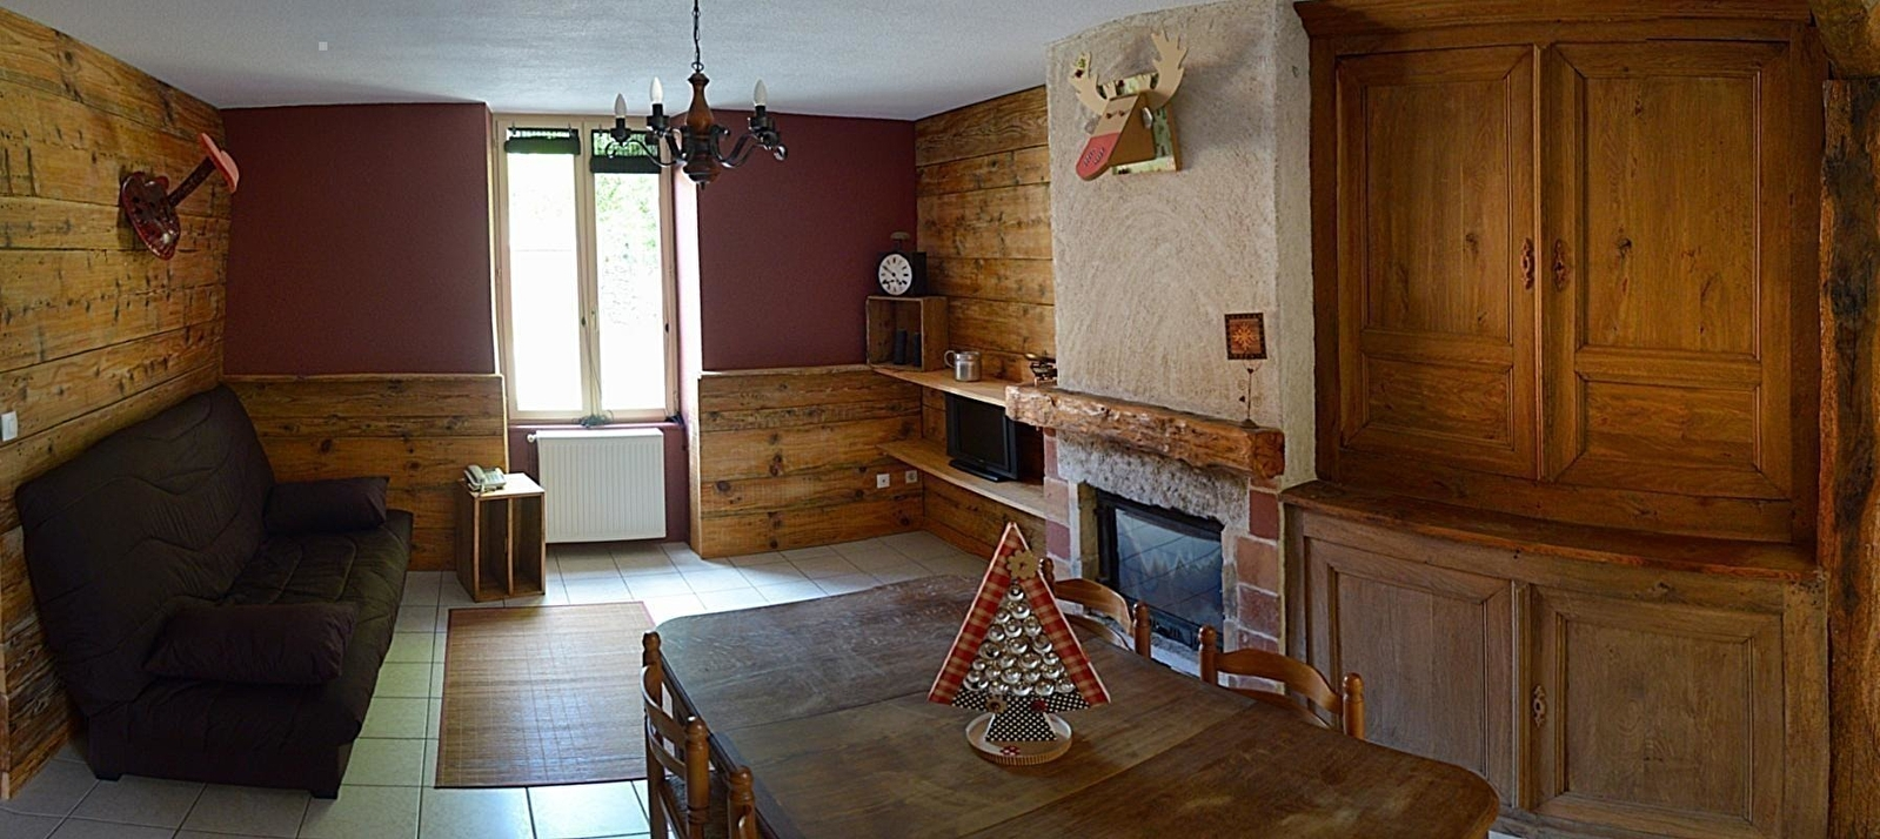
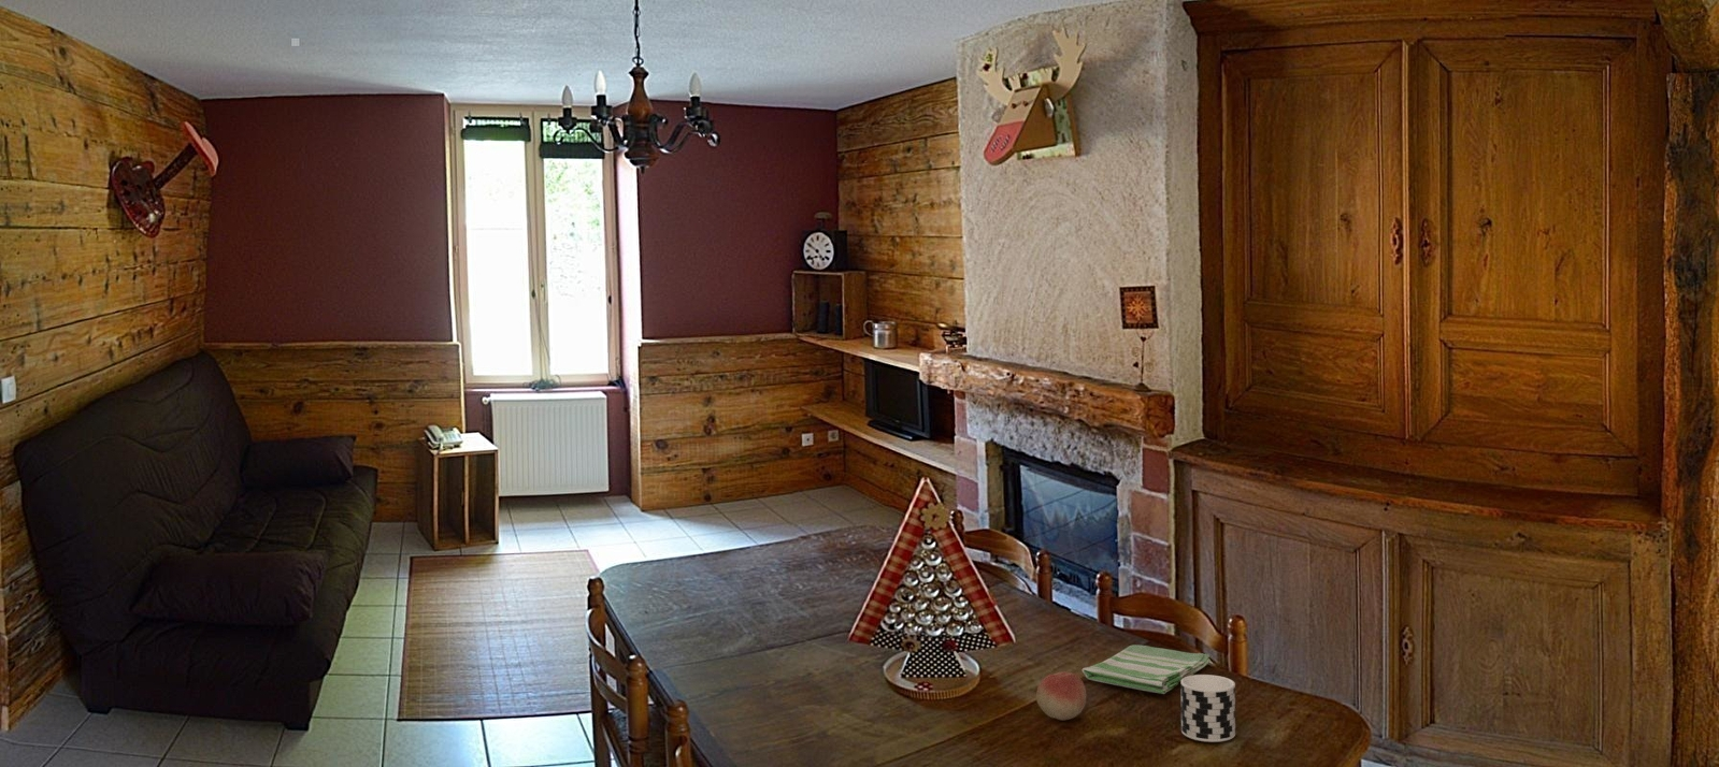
+ cup [1181,674,1237,743]
+ dish towel [1081,643,1211,695]
+ fruit [1035,671,1086,722]
